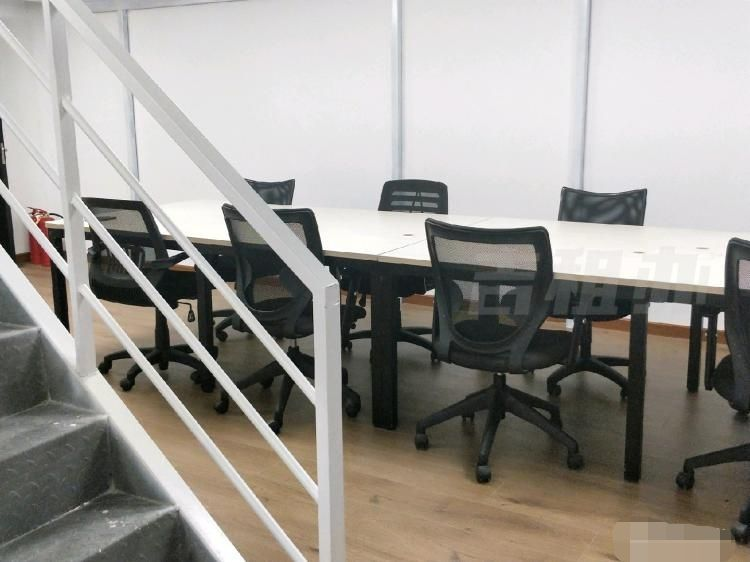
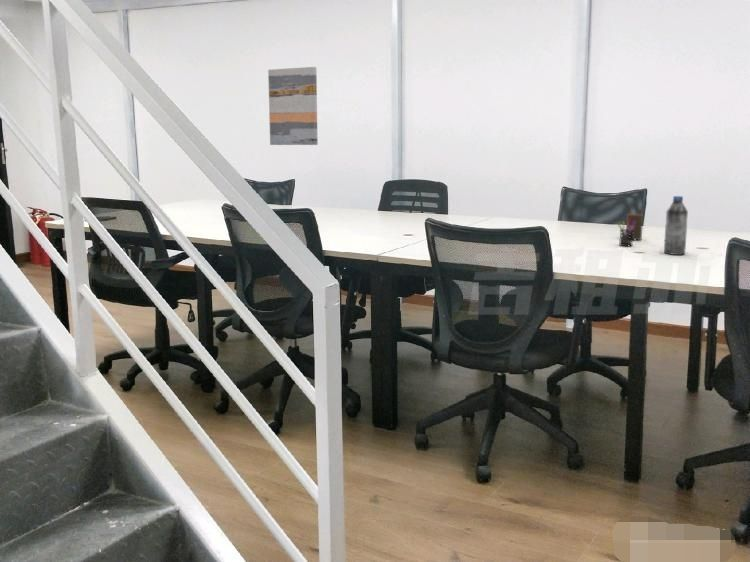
+ pen holder [616,218,636,247]
+ wall art [267,66,319,146]
+ water bottle [663,195,689,256]
+ cup [625,213,644,241]
